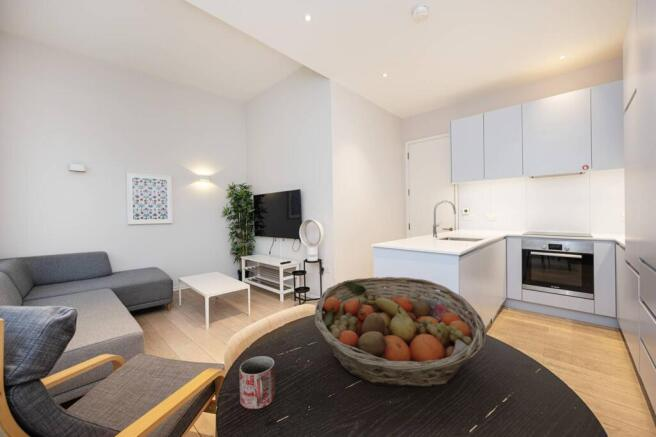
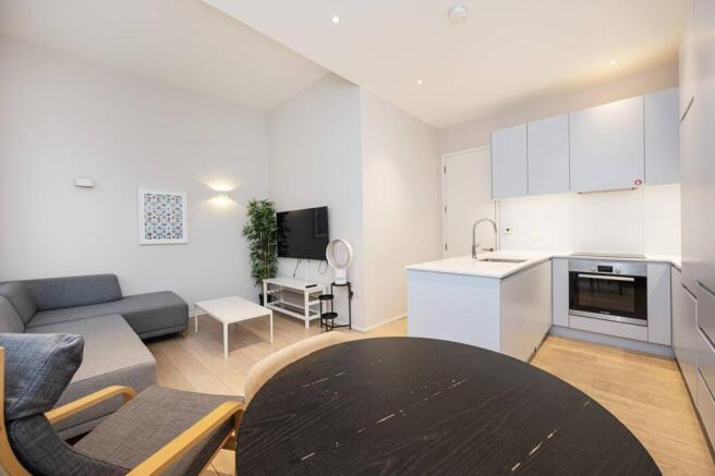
- mug [238,355,277,410]
- fruit basket [313,276,487,388]
